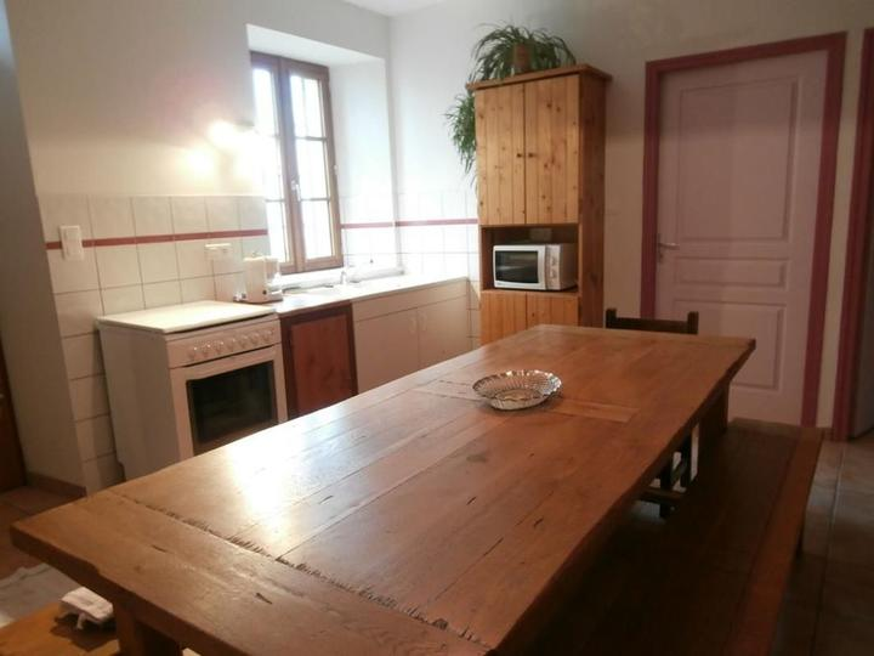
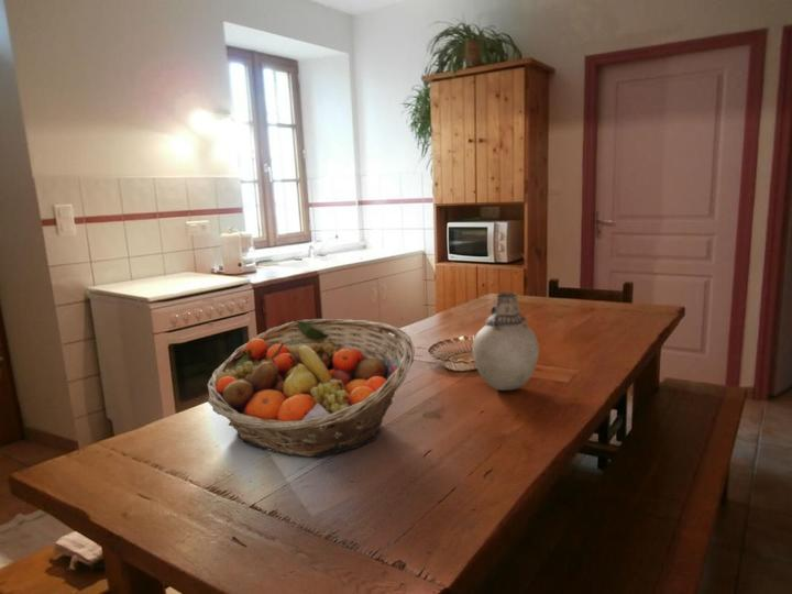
+ fruit basket [206,318,416,458]
+ vase [472,292,540,392]
